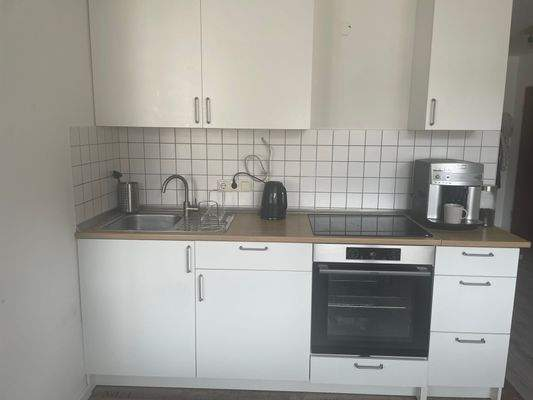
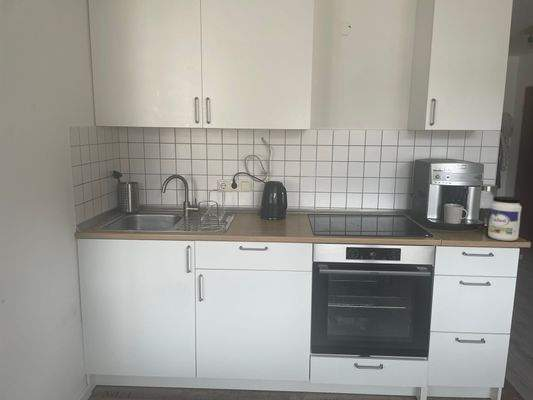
+ jar [487,196,522,242]
